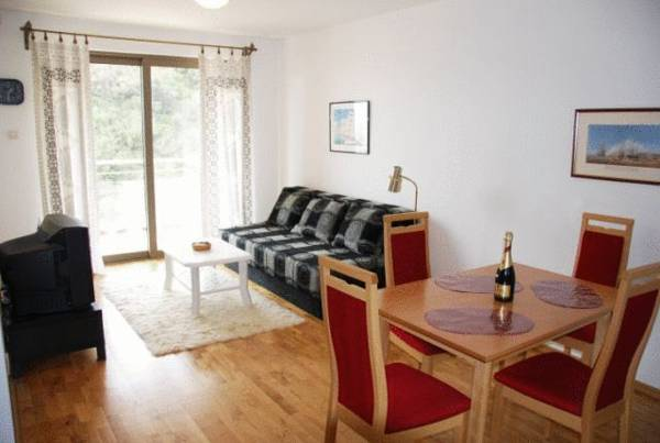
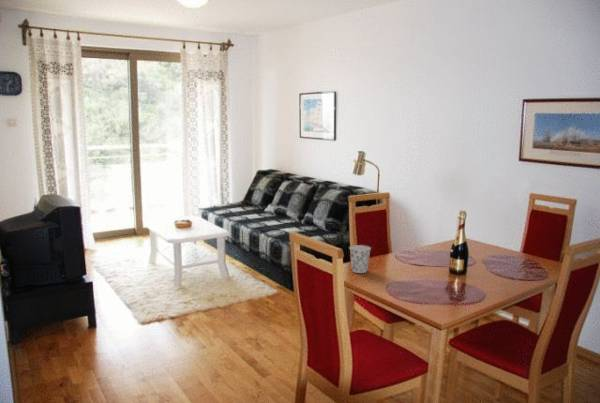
+ cup [348,244,372,274]
